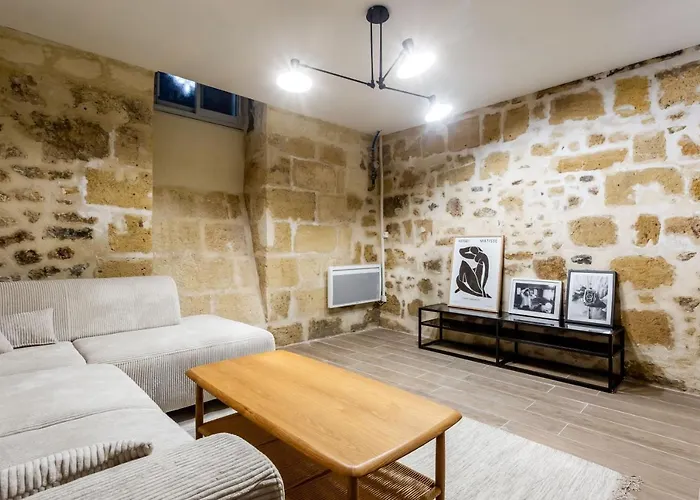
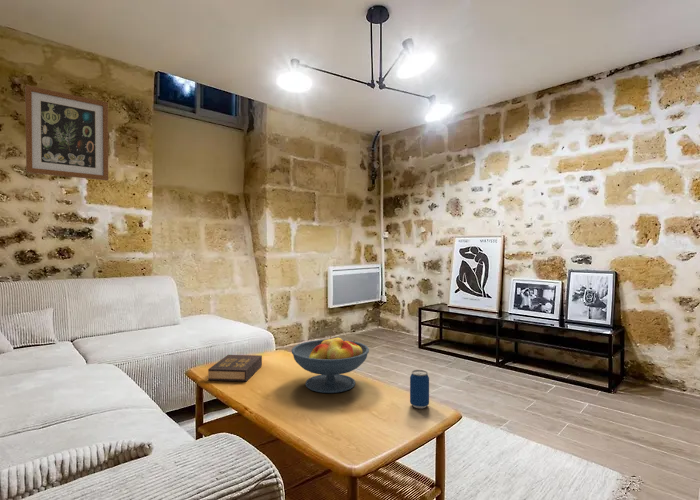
+ beverage can [409,369,430,409]
+ wall art [24,84,109,181]
+ fruit bowl [291,335,370,394]
+ hardback book [207,354,263,382]
